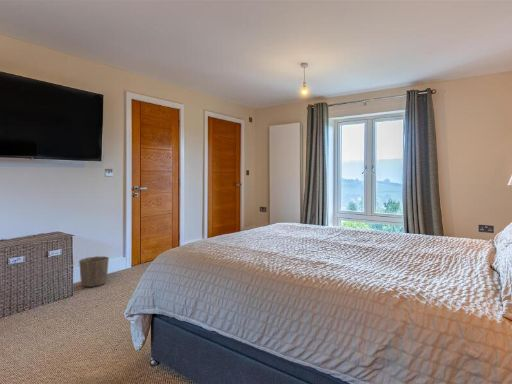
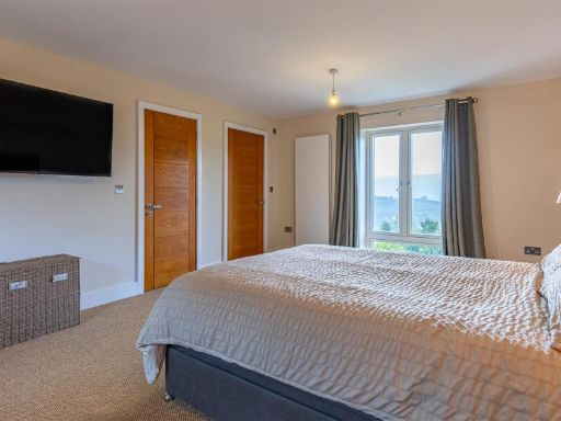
- waste basket [78,255,110,288]
